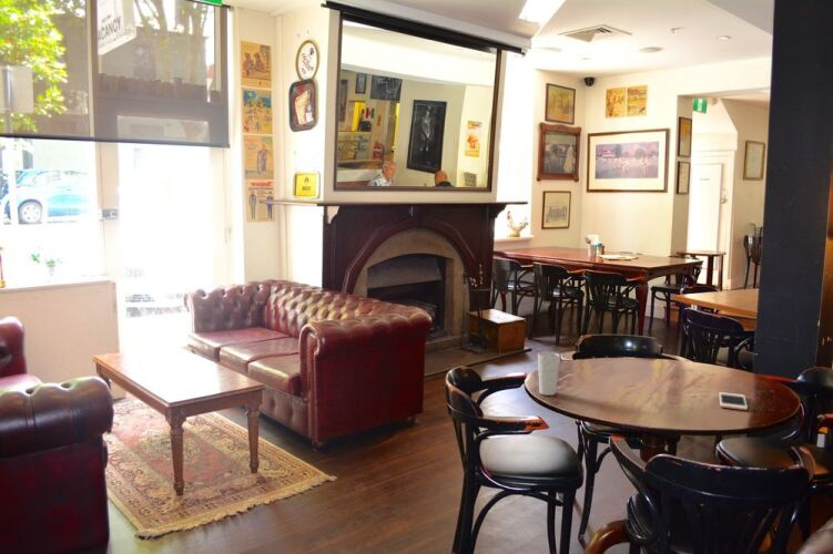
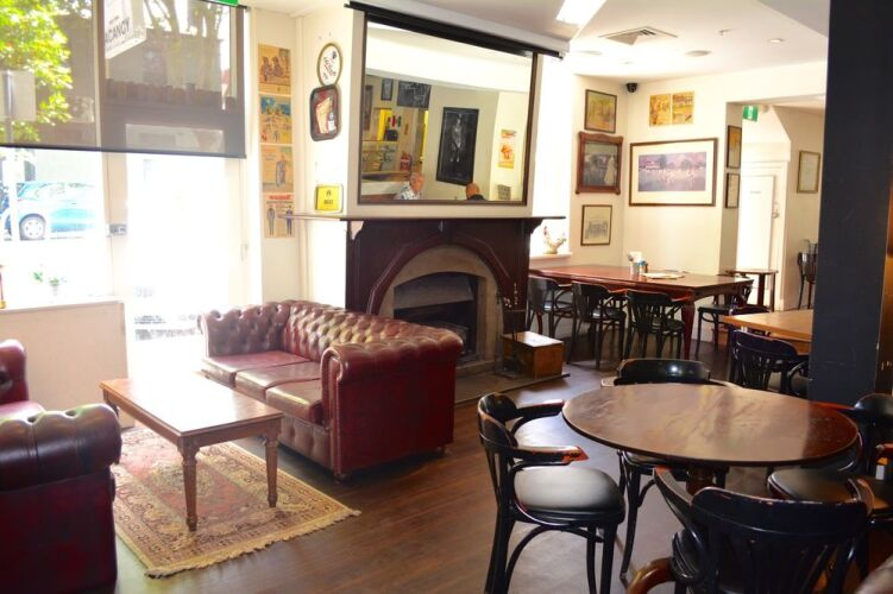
- cup [537,351,561,397]
- cell phone [718,391,749,411]
